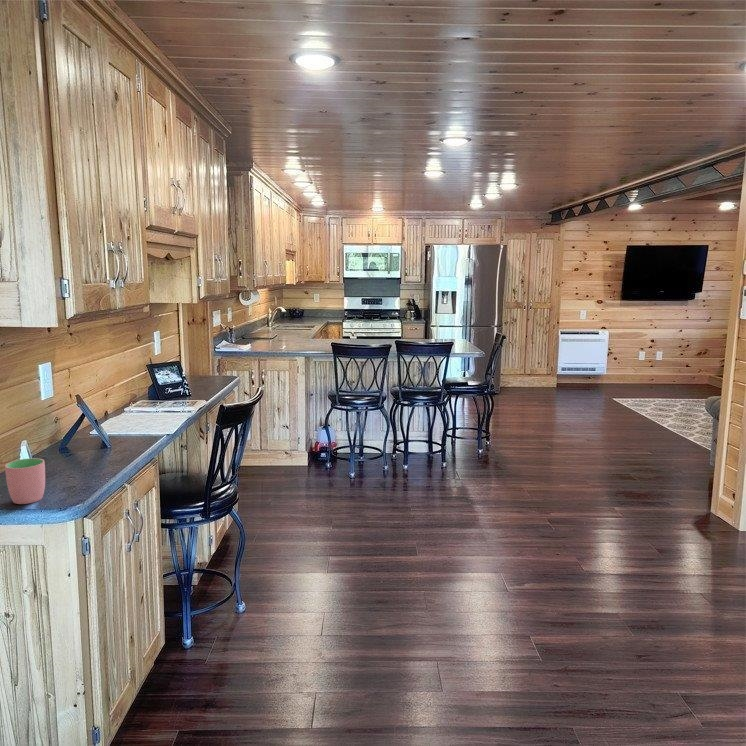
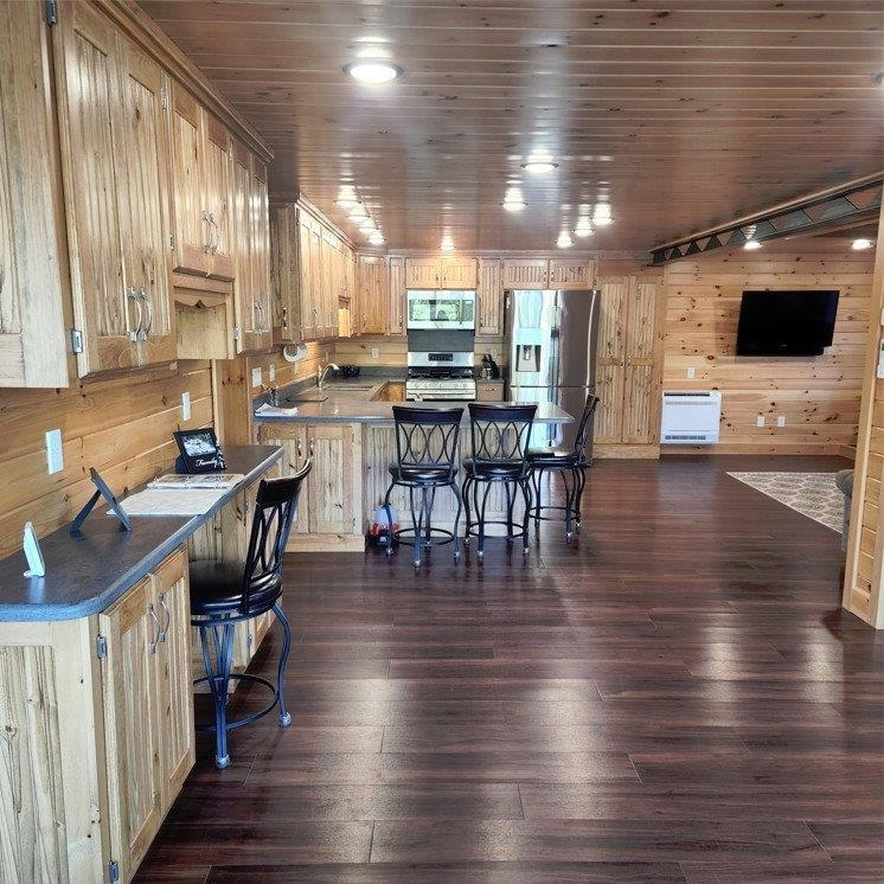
- cup [4,457,46,505]
